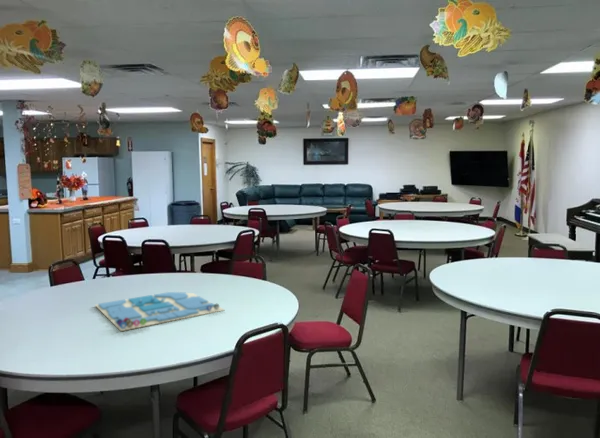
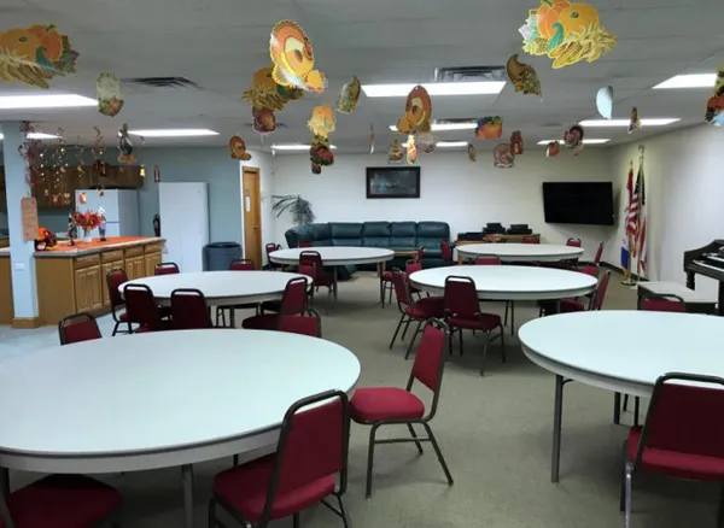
- board game [94,291,226,332]
